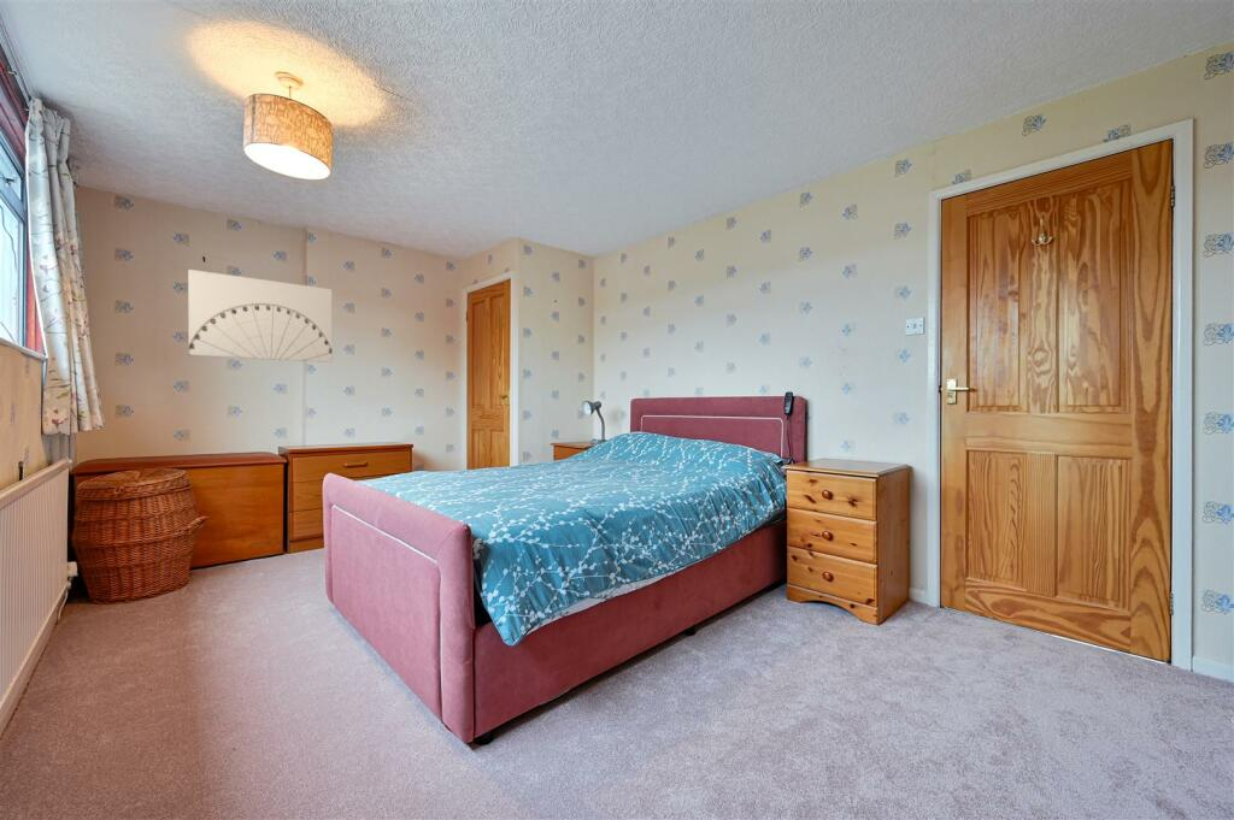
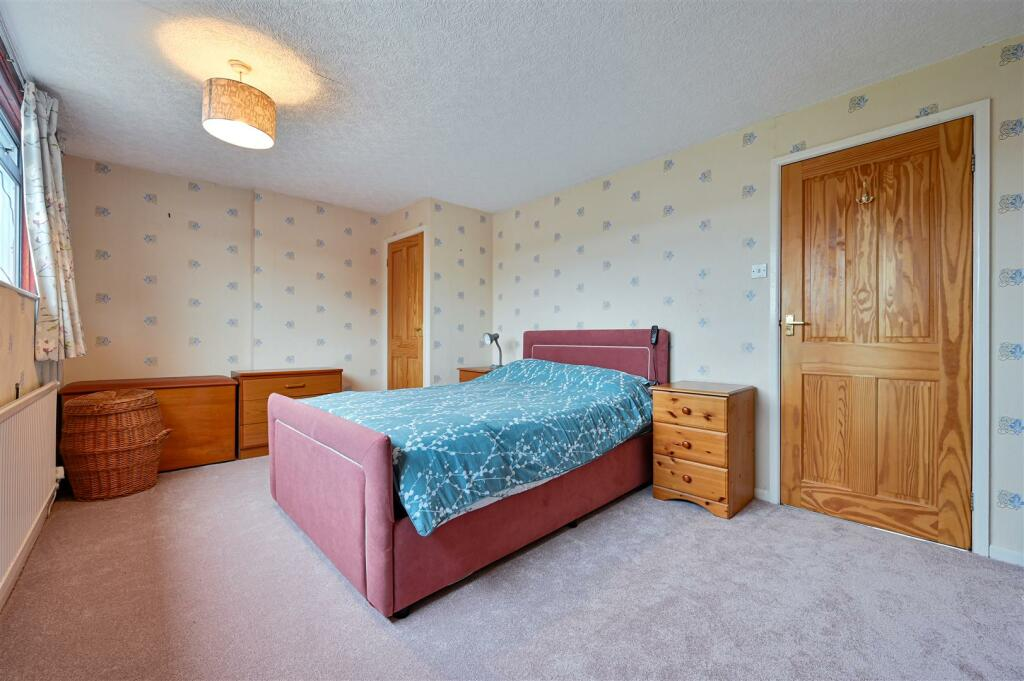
- wall art [187,269,334,364]
